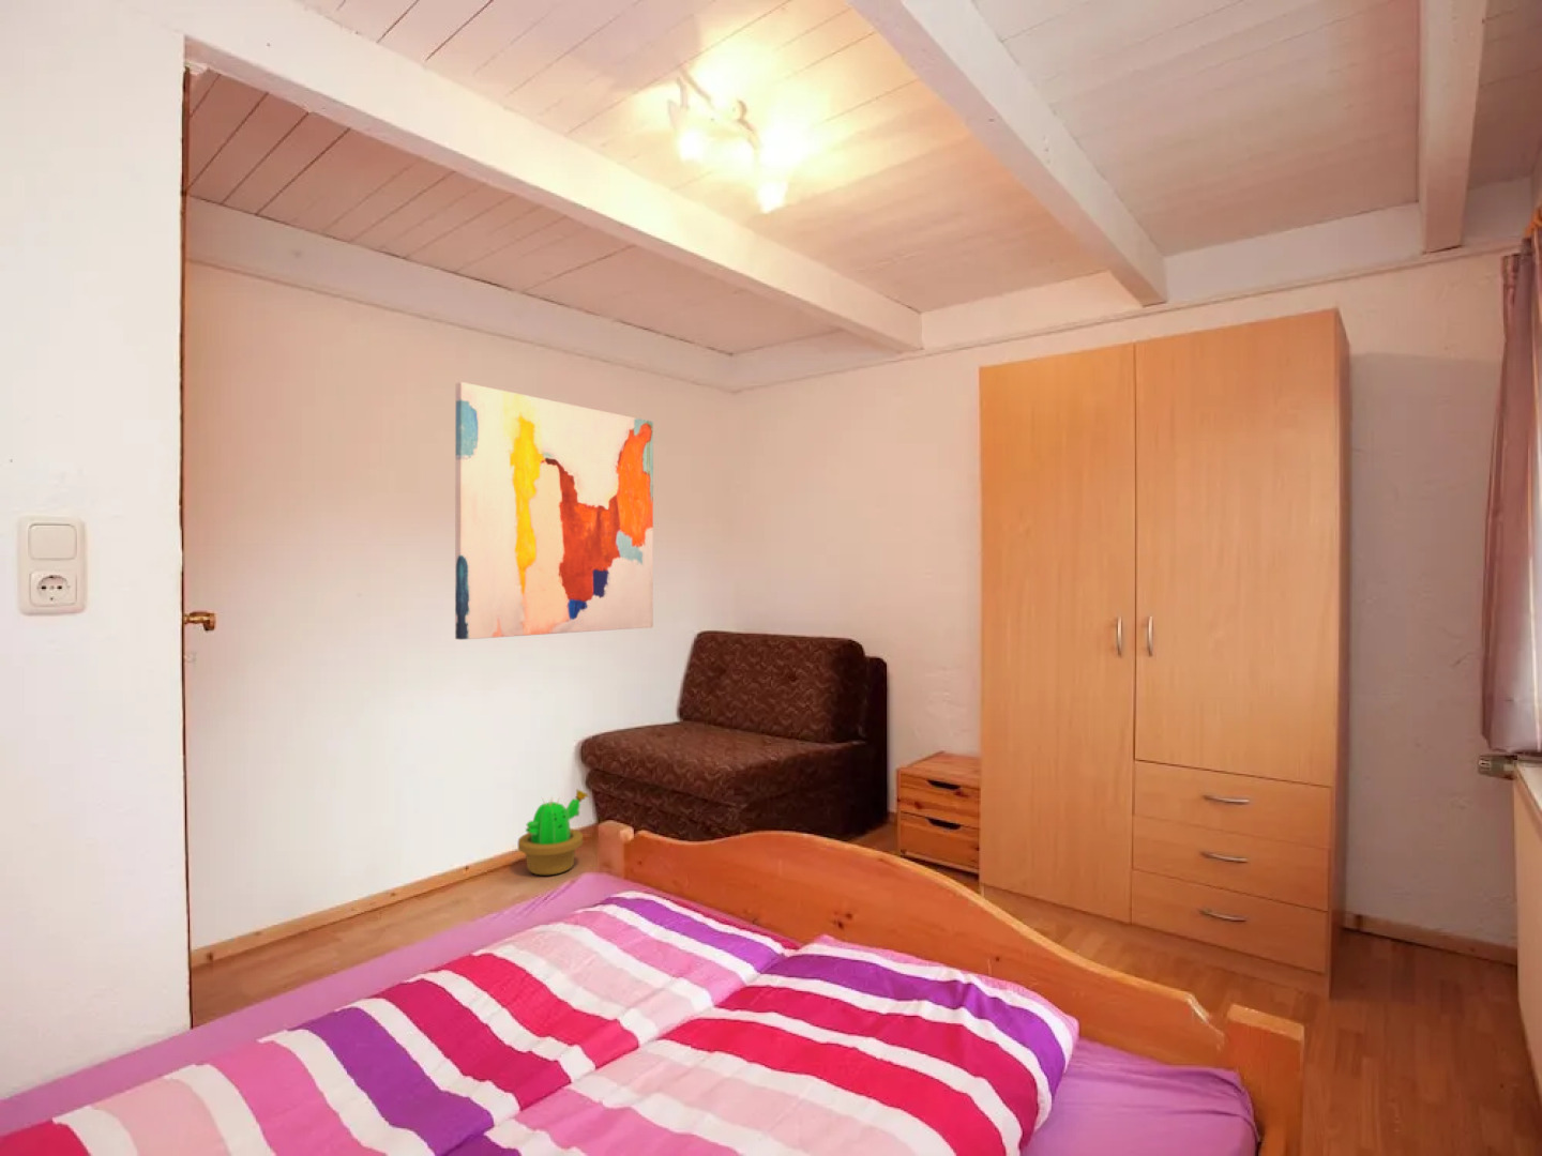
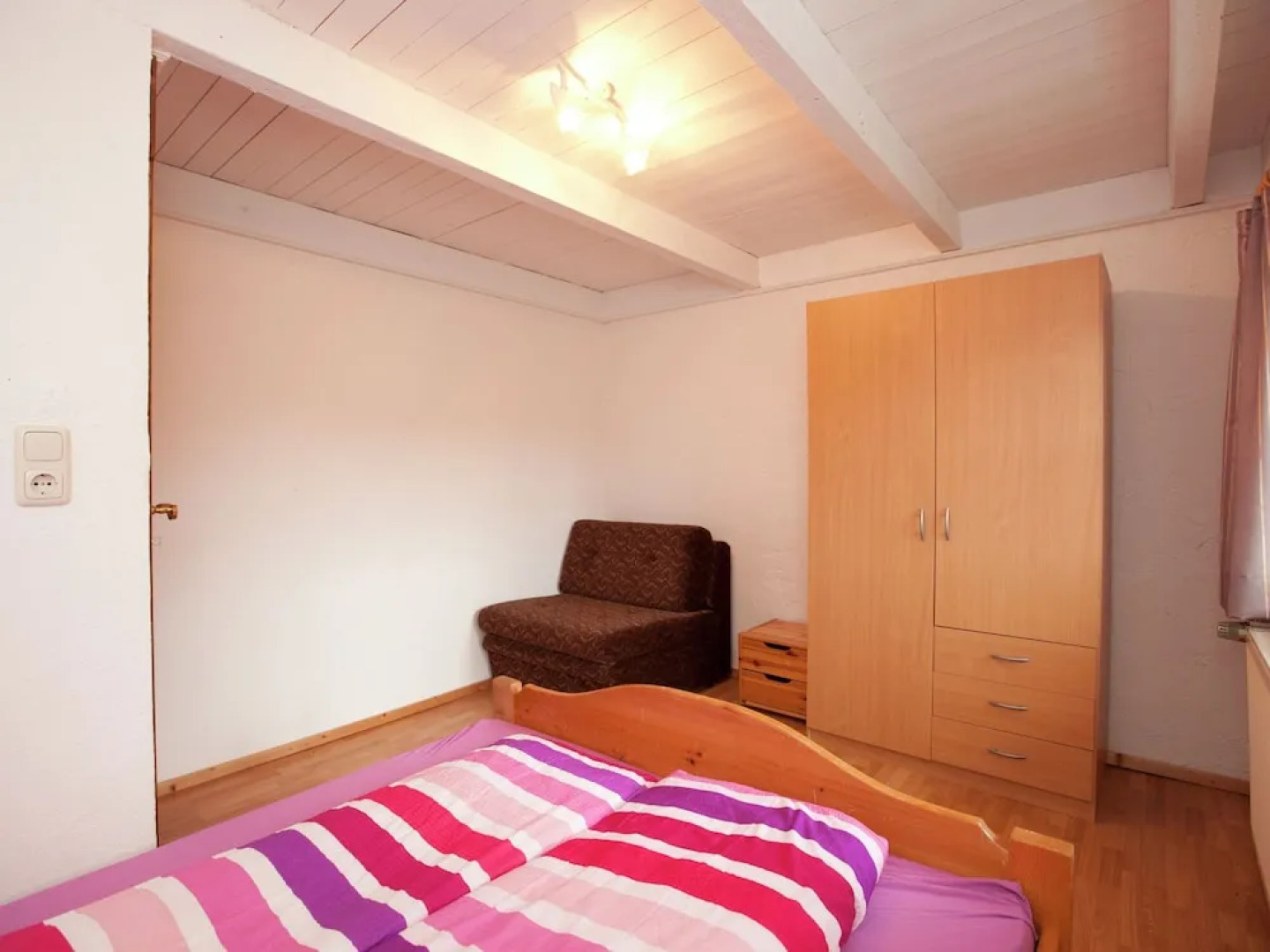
- wall art [454,381,654,641]
- decorative plant [517,788,589,875]
